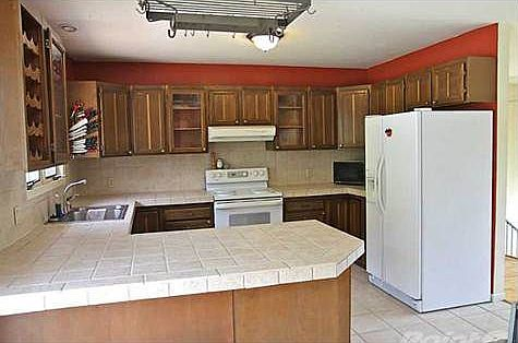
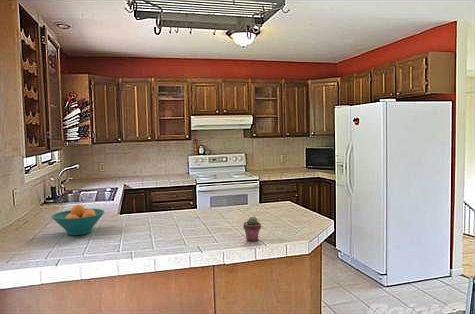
+ potted succulent [242,216,262,242]
+ fruit bowl [50,203,105,236]
